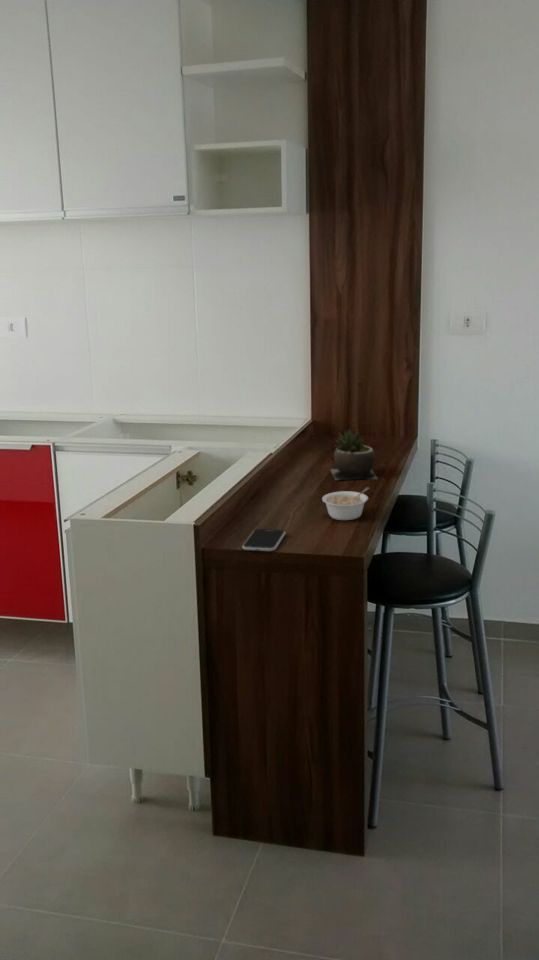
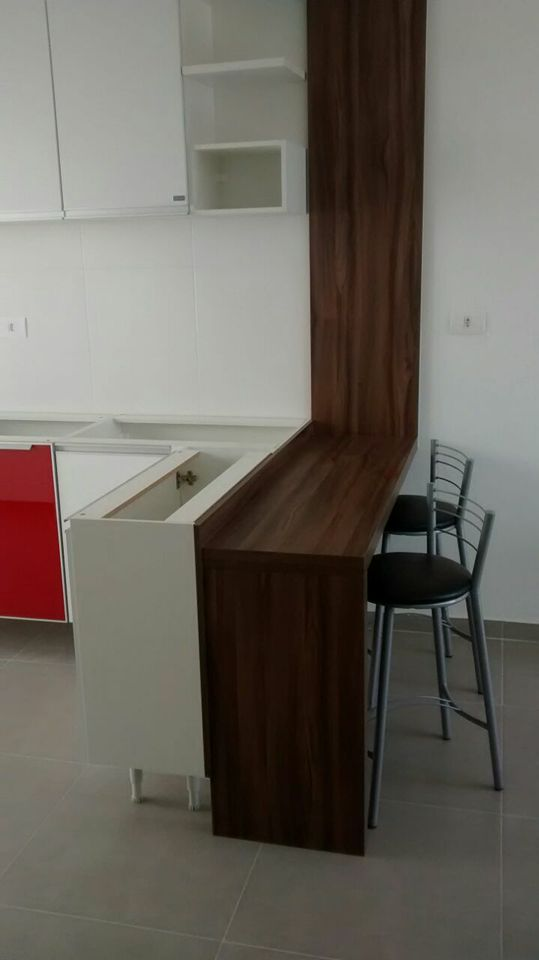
- smartphone [241,528,287,552]
- legume [321,486,370,521]
- succulent plant [329,428,379,481]
